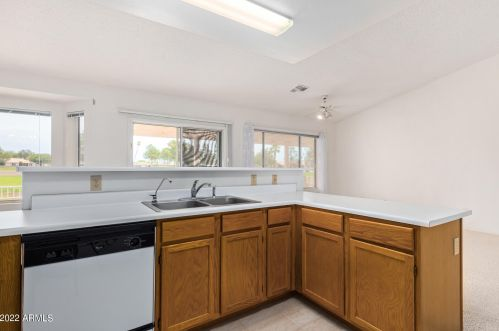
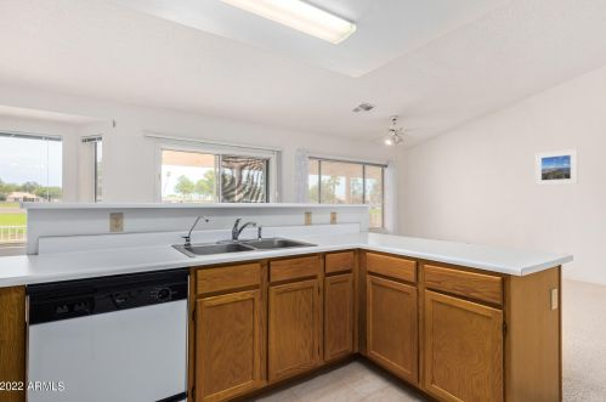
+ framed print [534,148,579,187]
